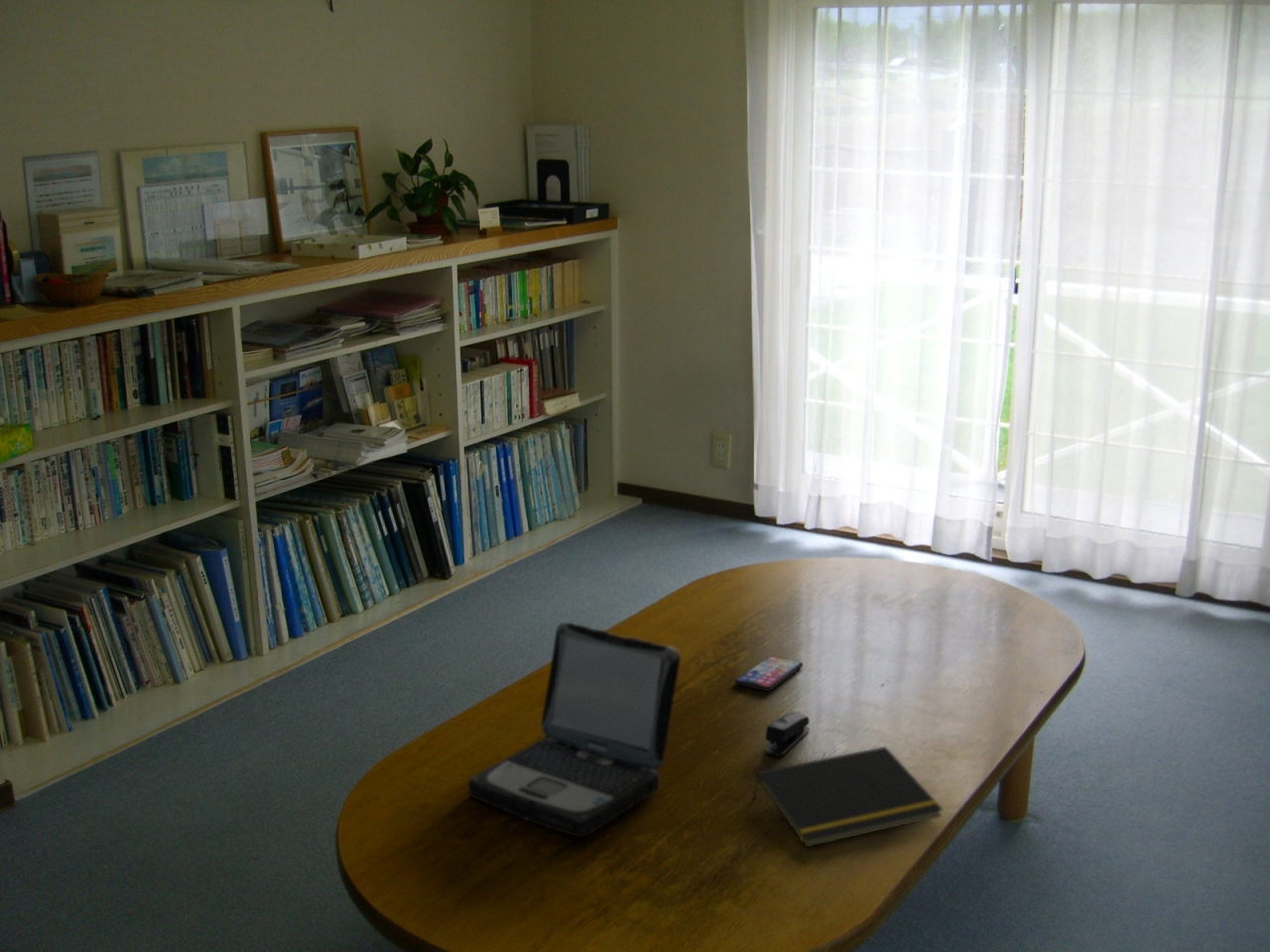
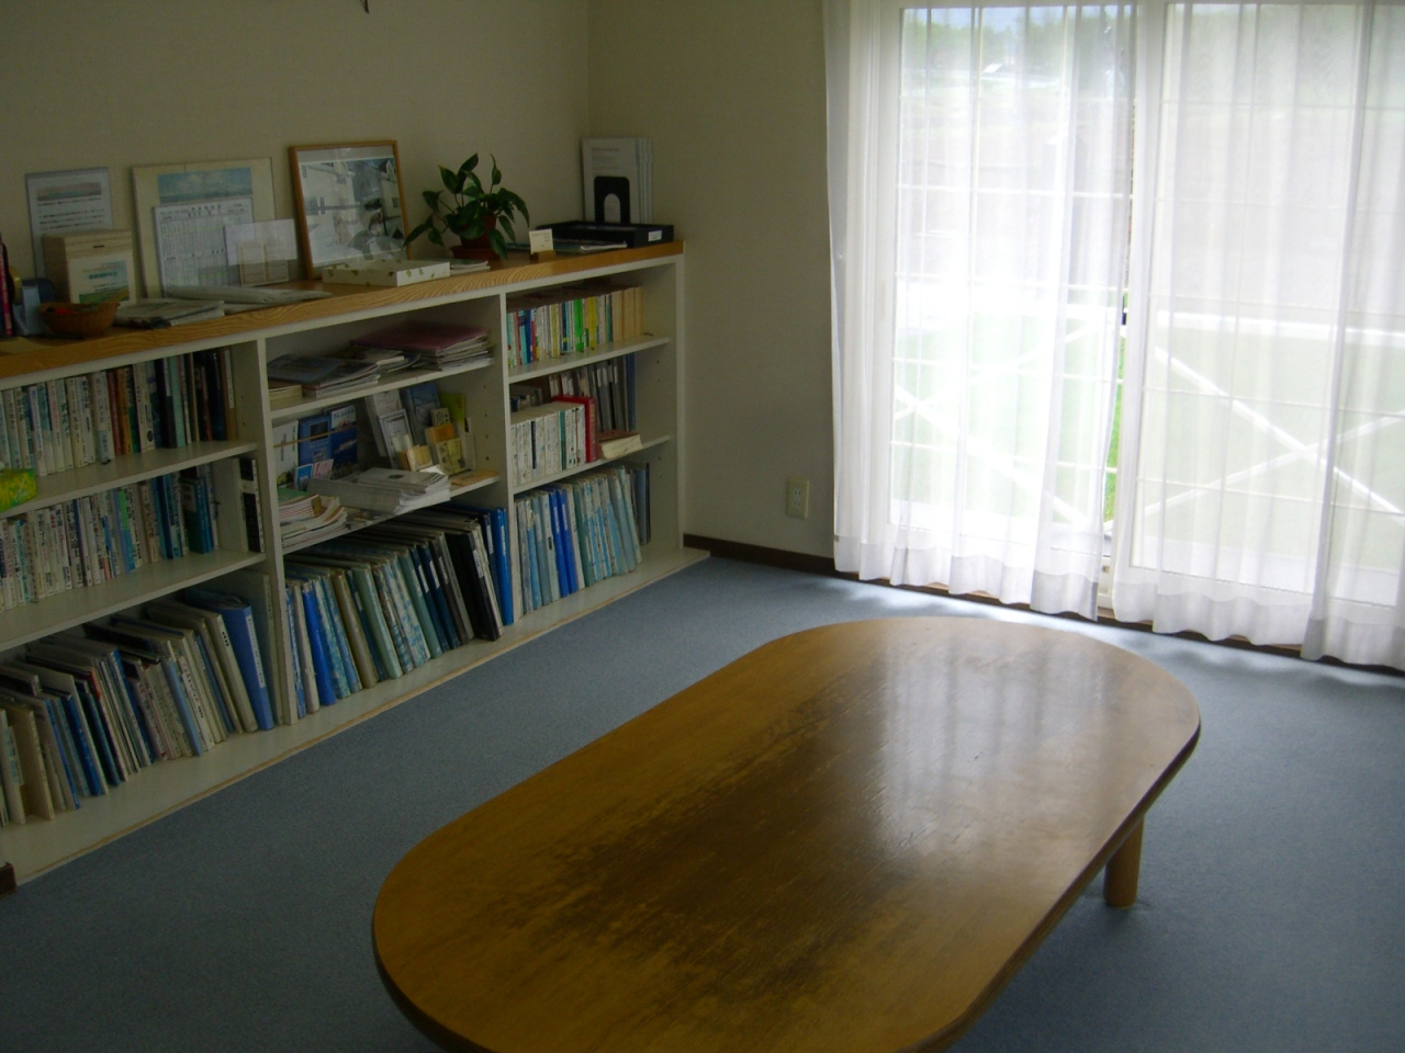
- laptop [467,621,682,838]
- notepad [753,746,944,848]
- smartphone [734,655,804,692]
- stapler [763,711,811,757]
